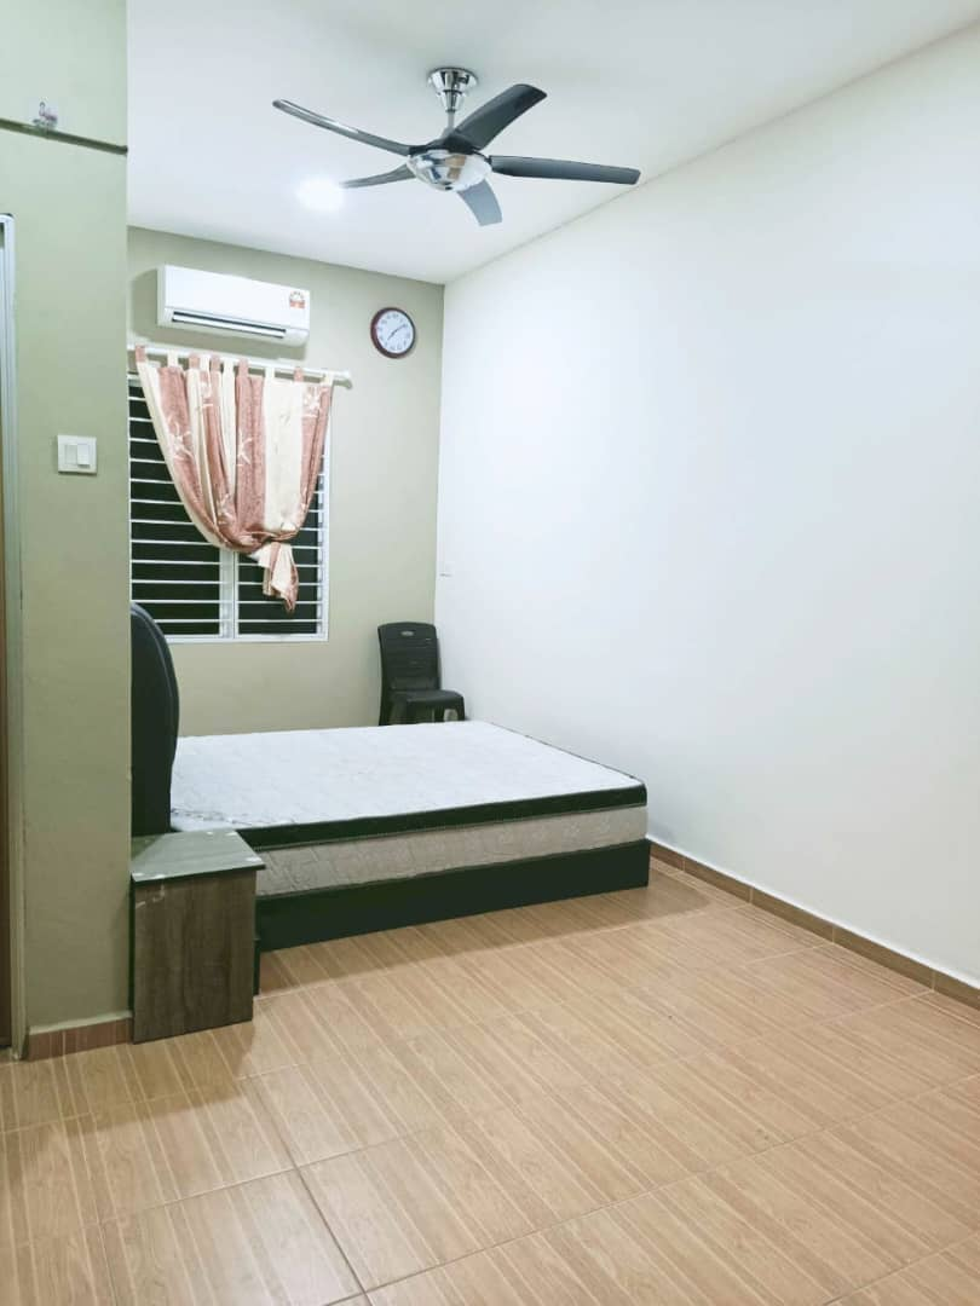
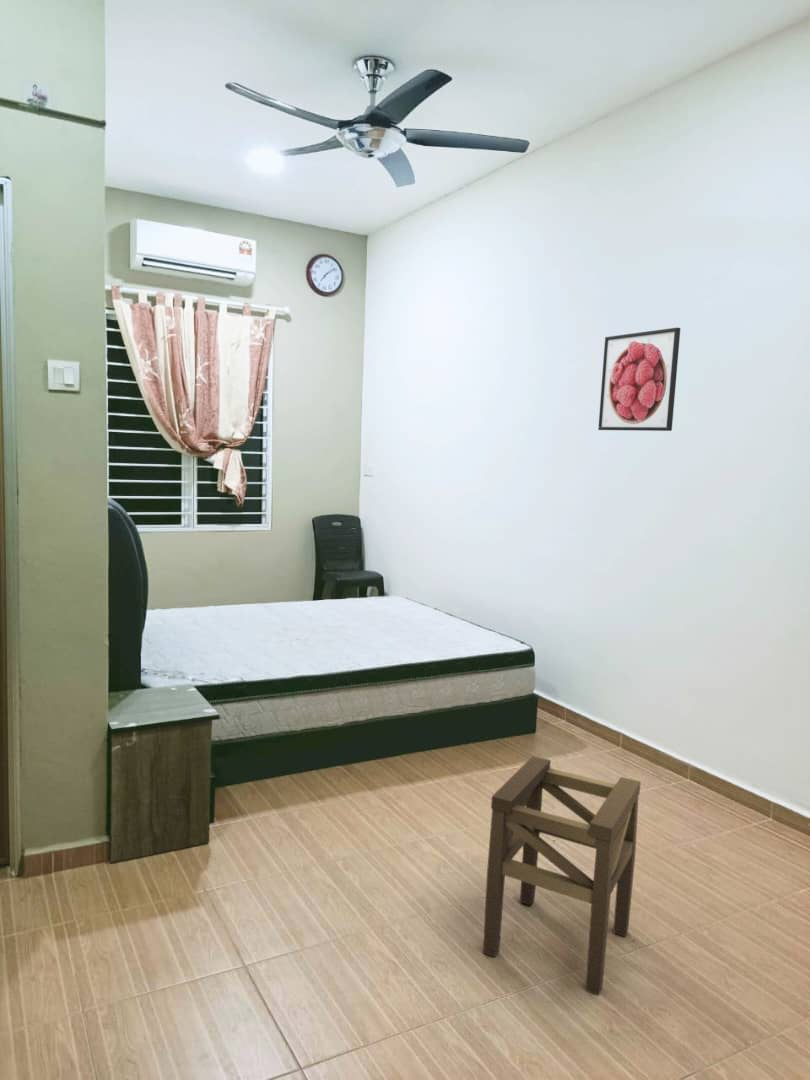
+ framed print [597,327,681,432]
+ stool [482,755,642,997]
